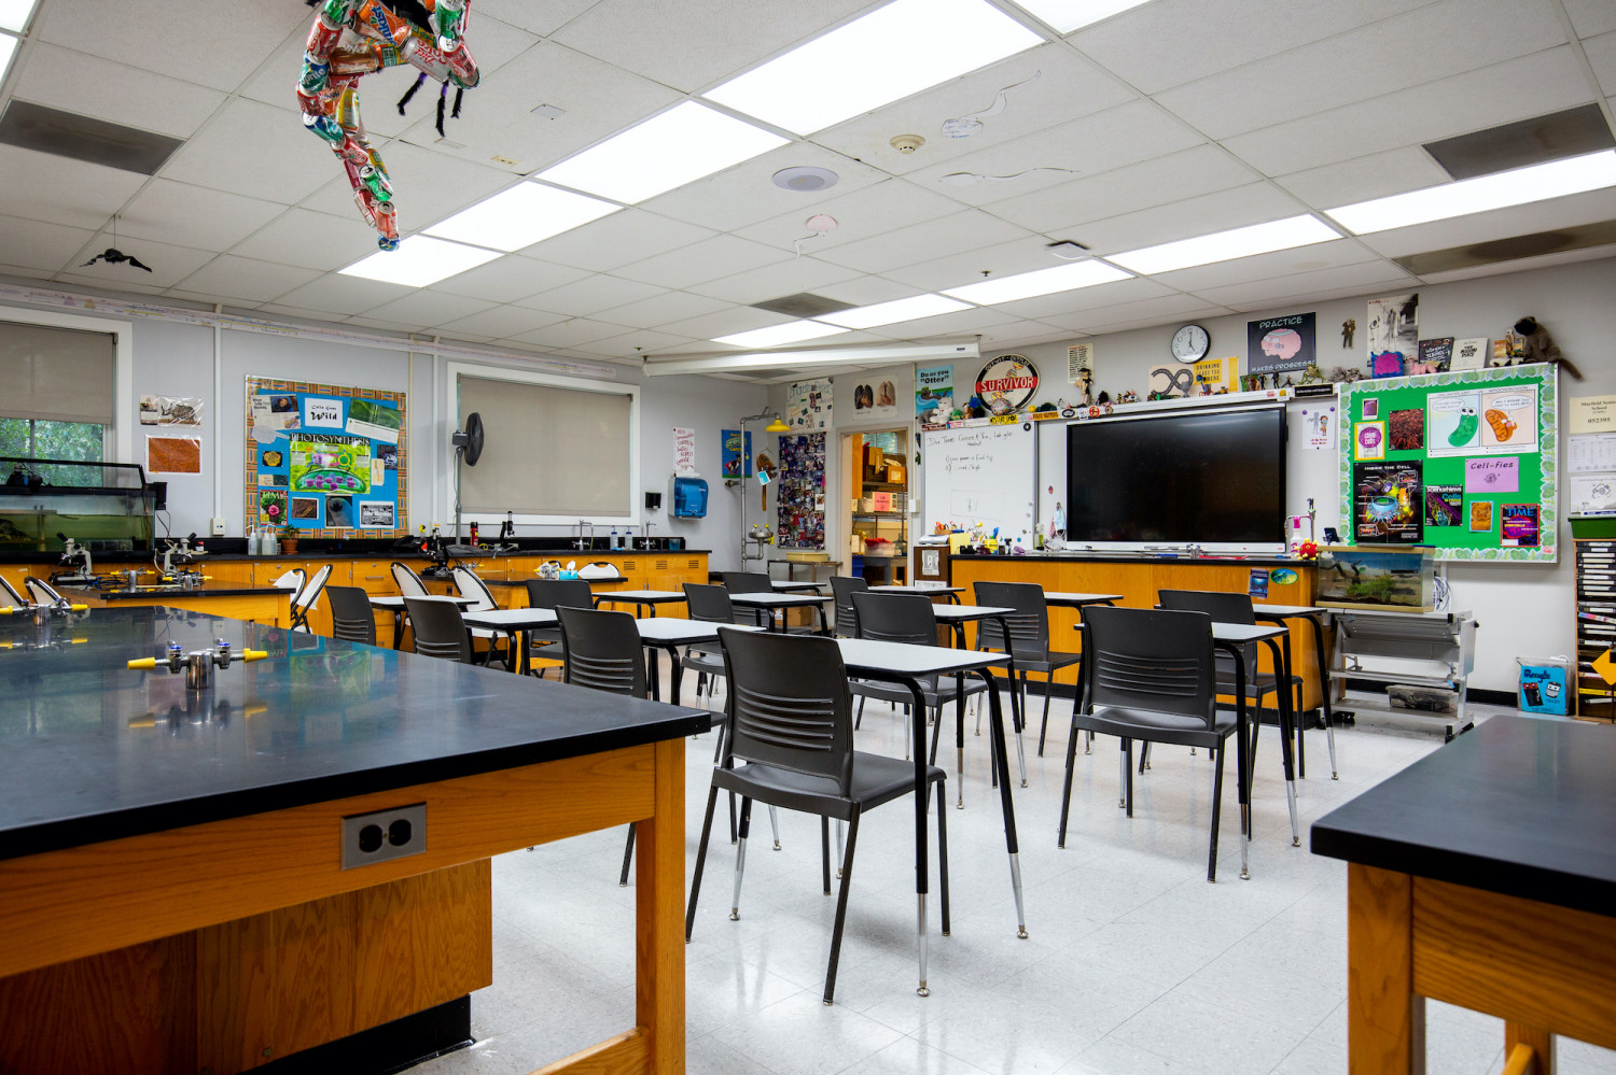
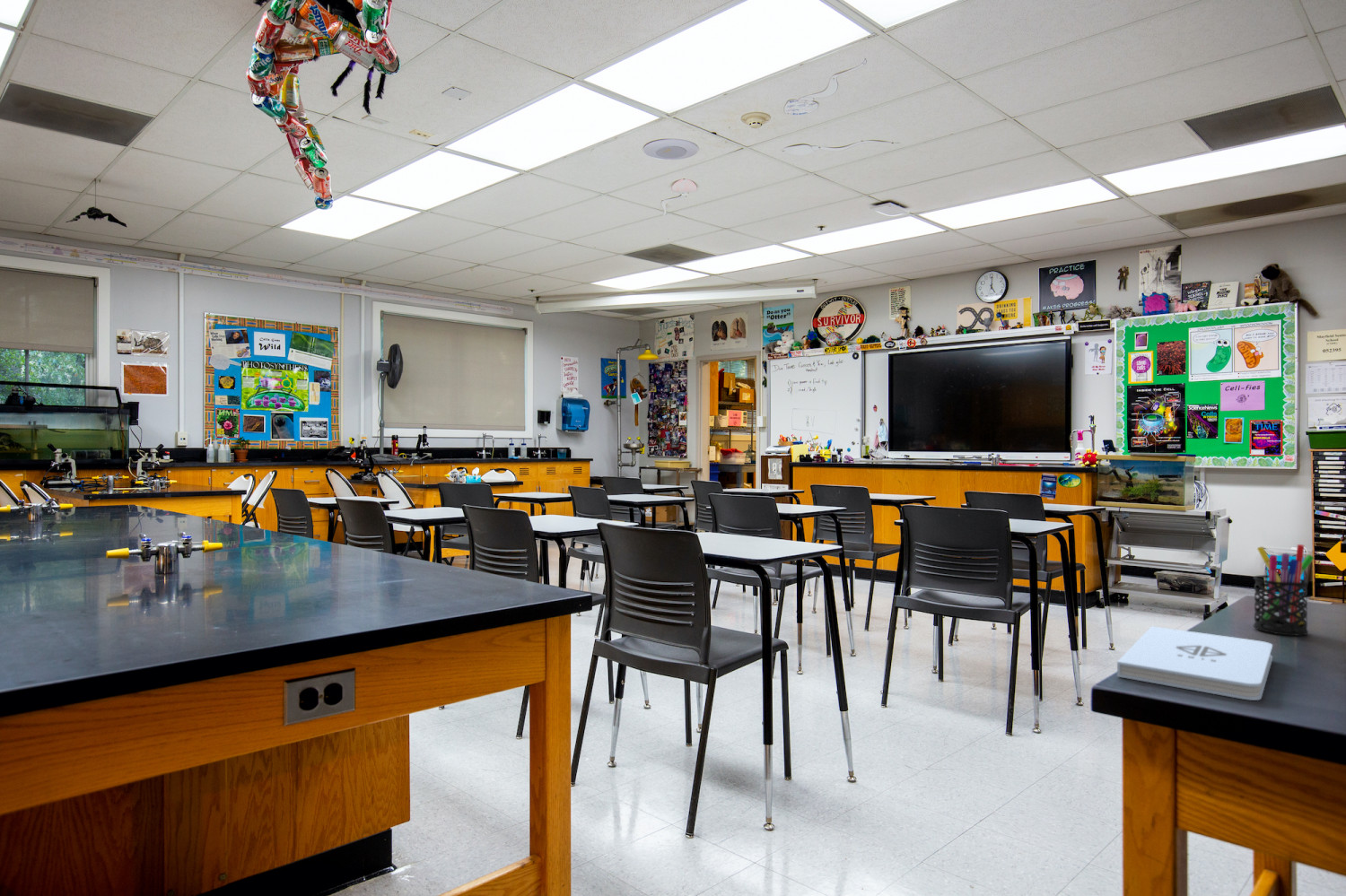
+ pen holder [1253,544,1315,636]
+ notepad [1116,625,1273,701]
